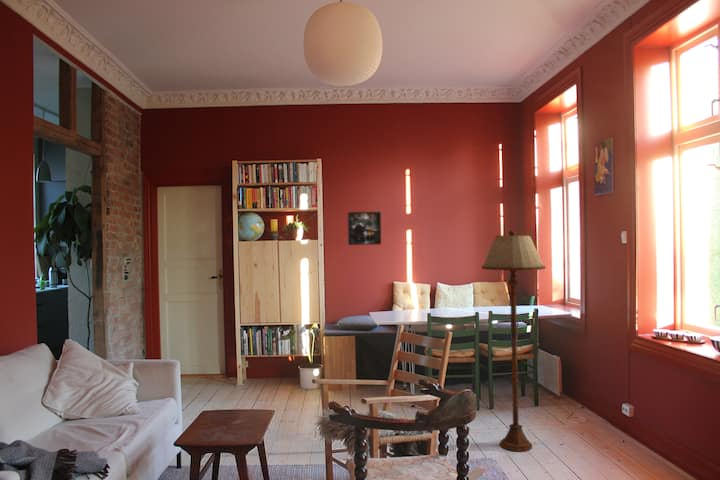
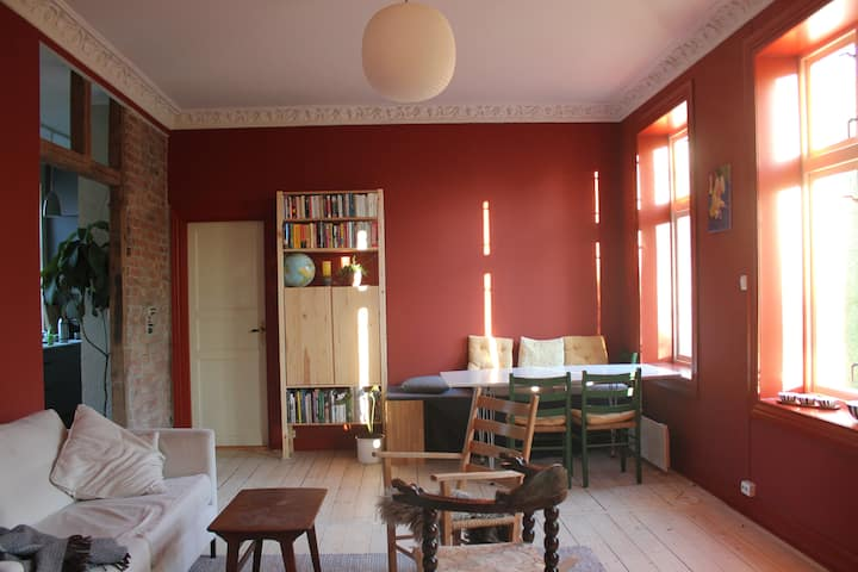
- floor lamp [481,229,546,453]
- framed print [347,211,382,246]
